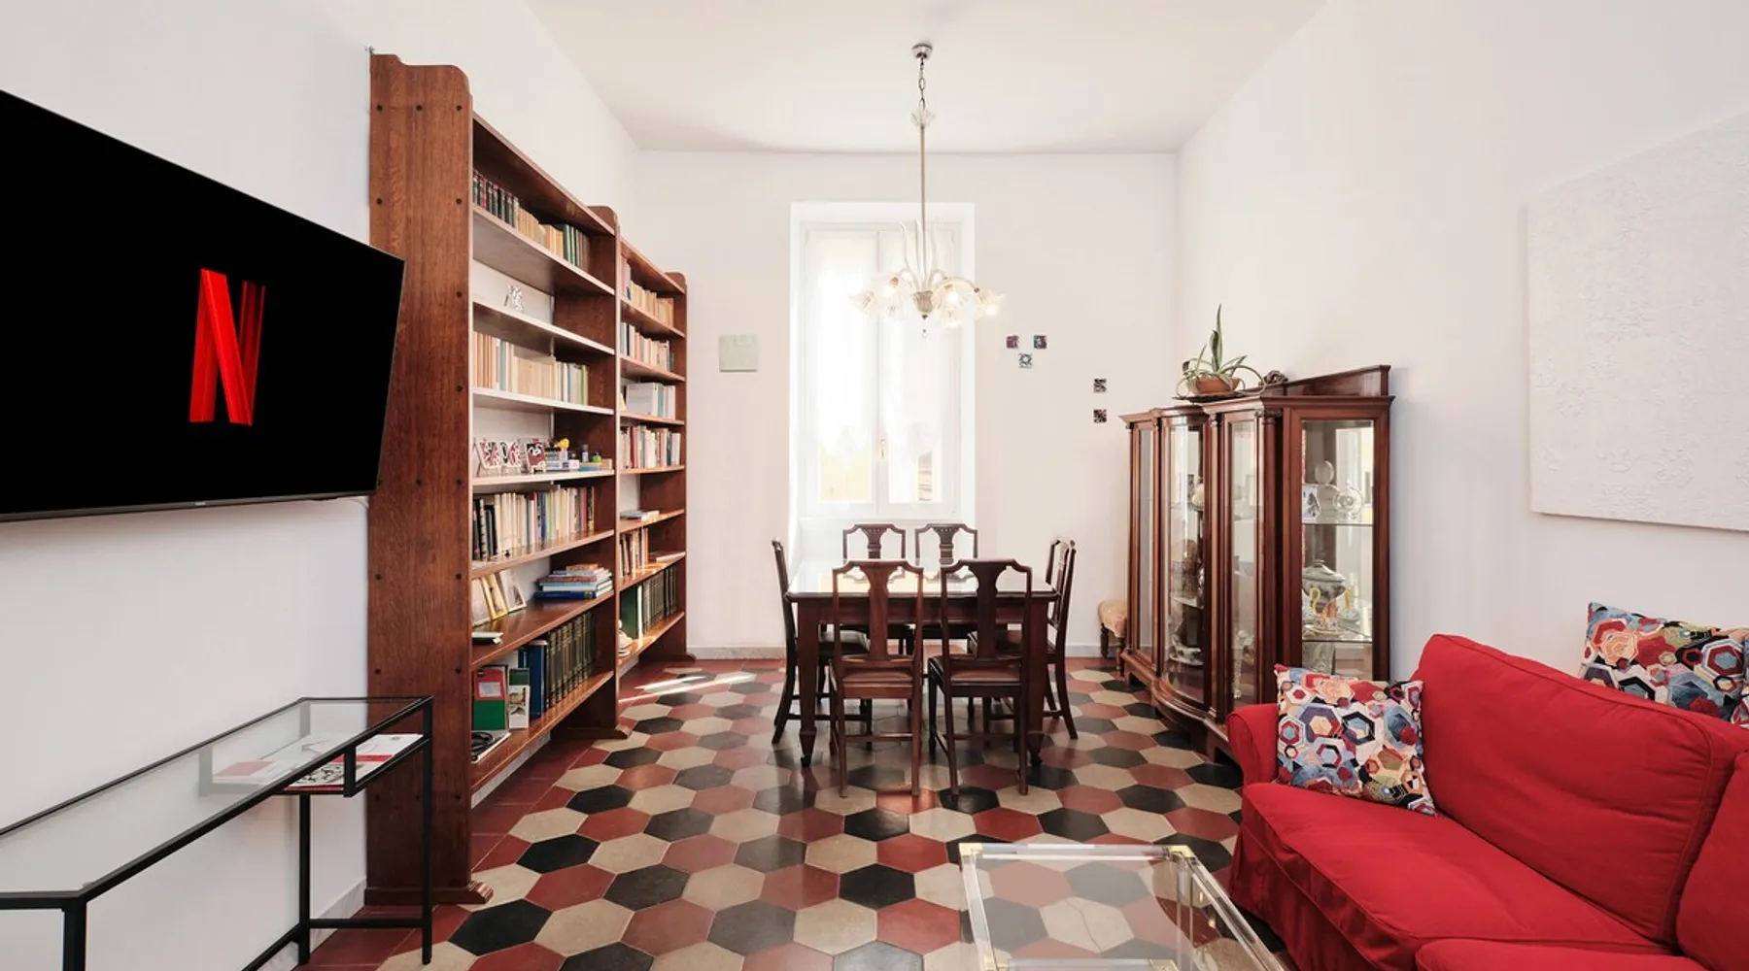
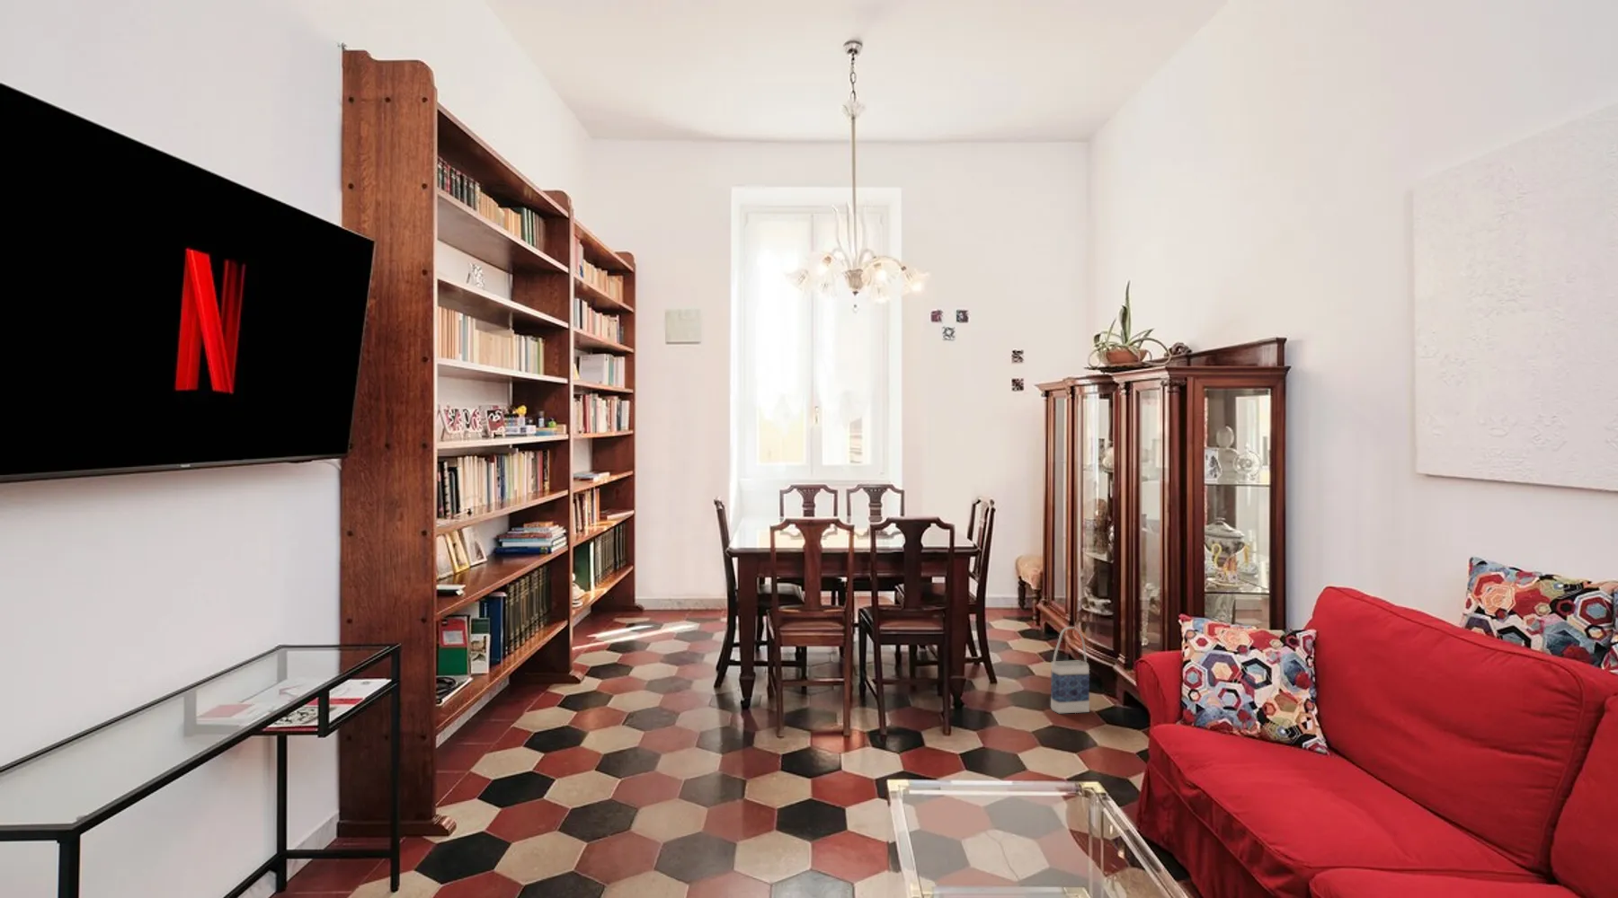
+ bag [1050,626,1090,714]
